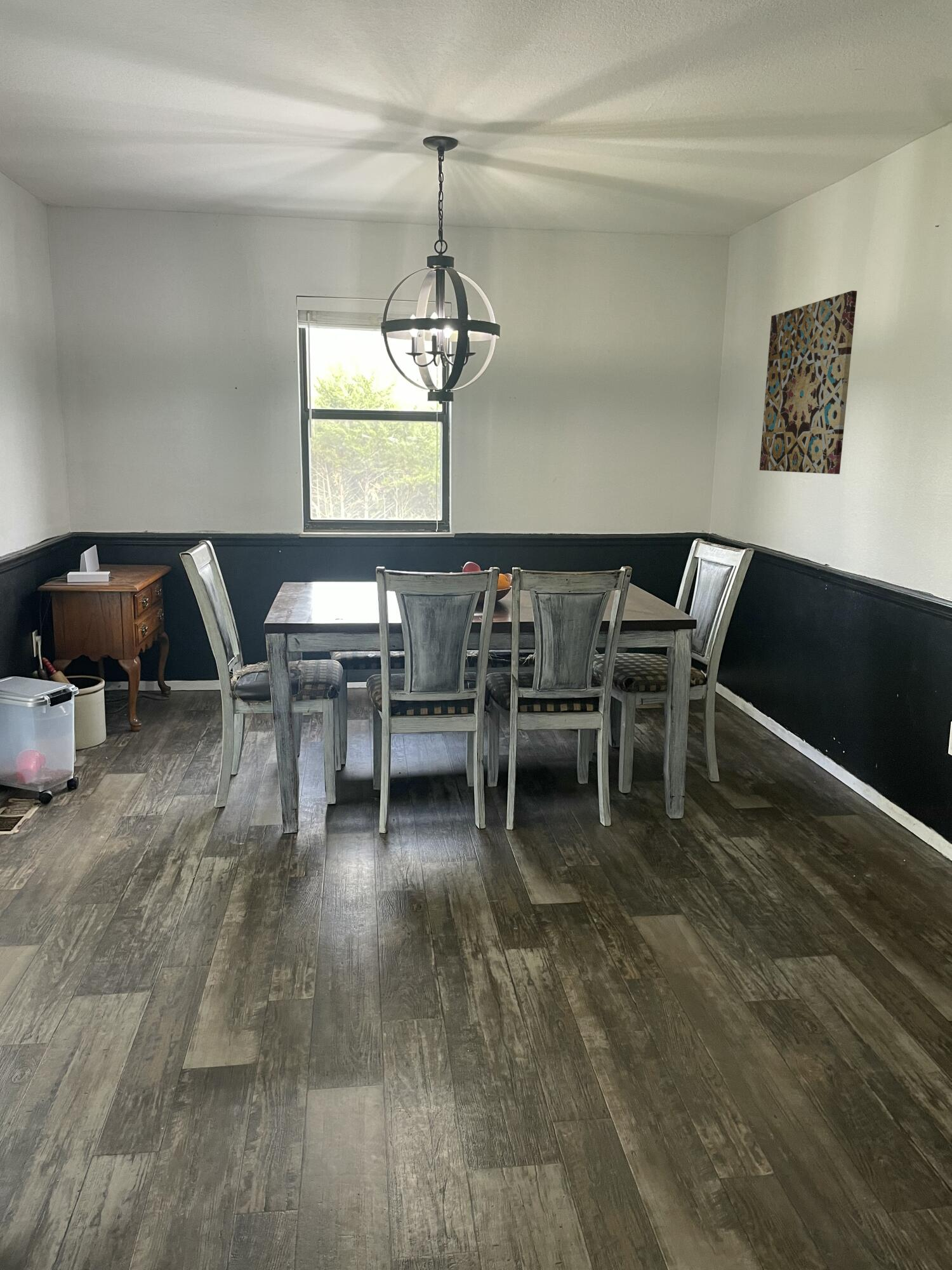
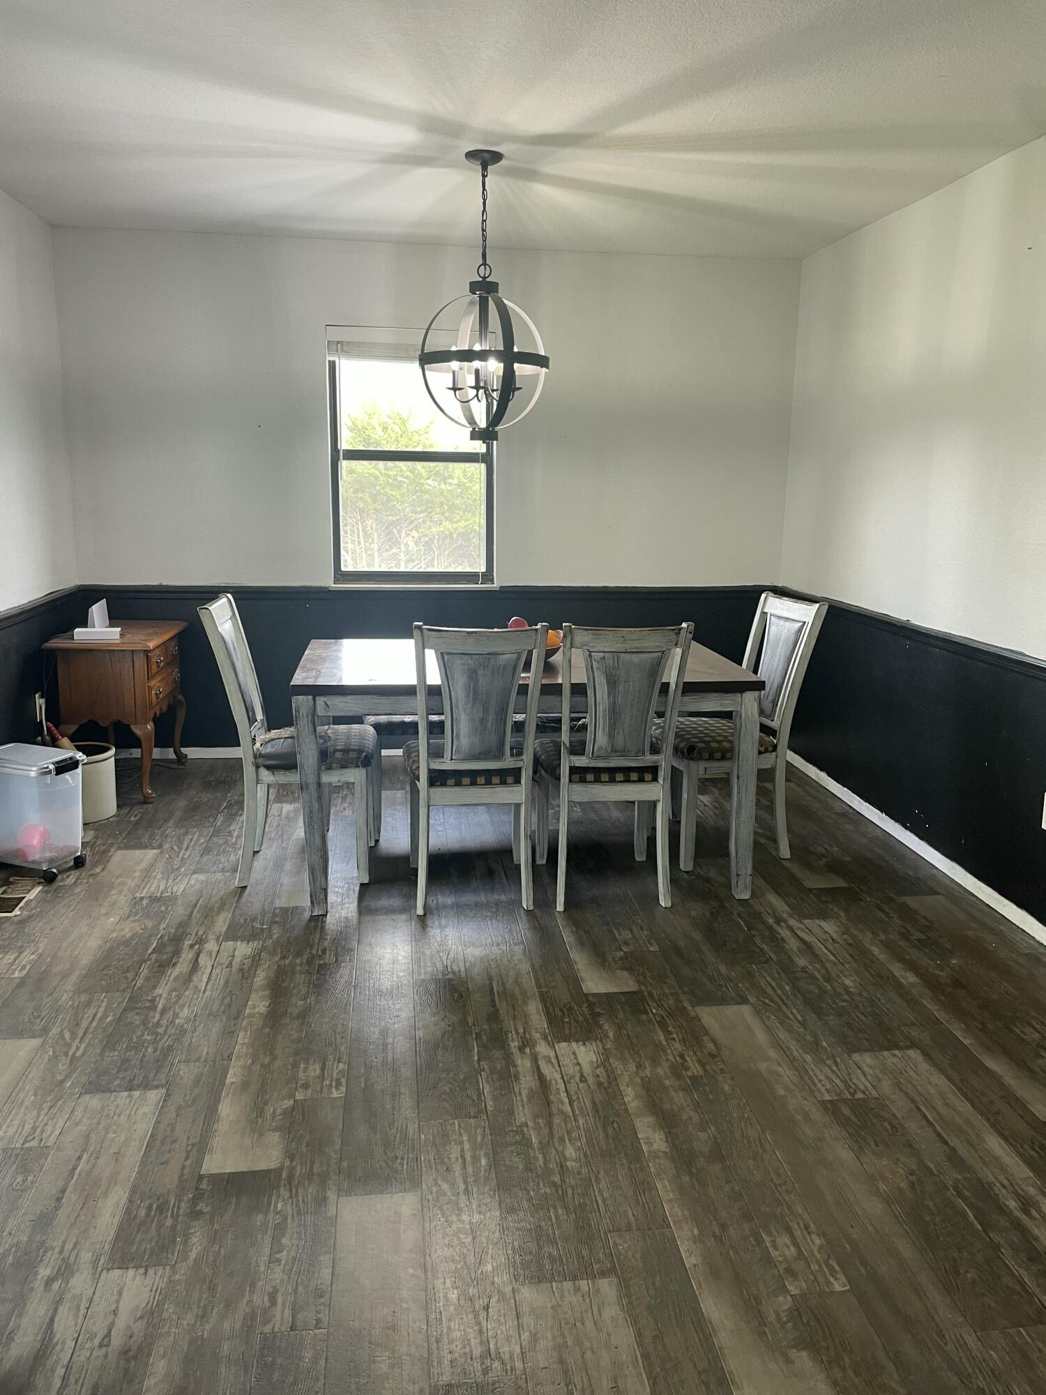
- wall art [759,290,857,475]
